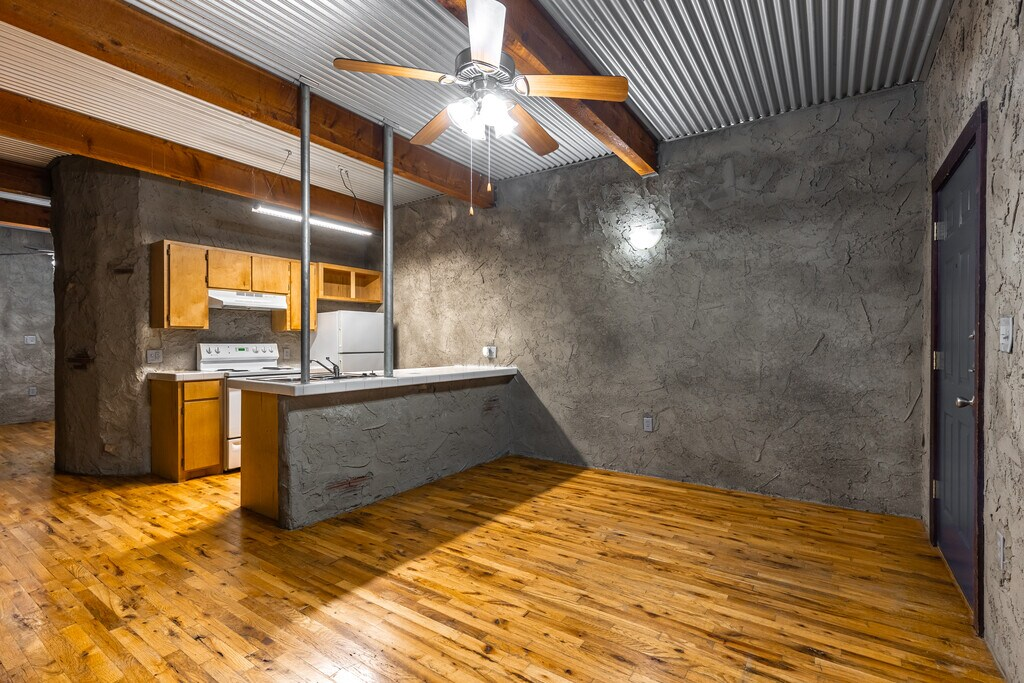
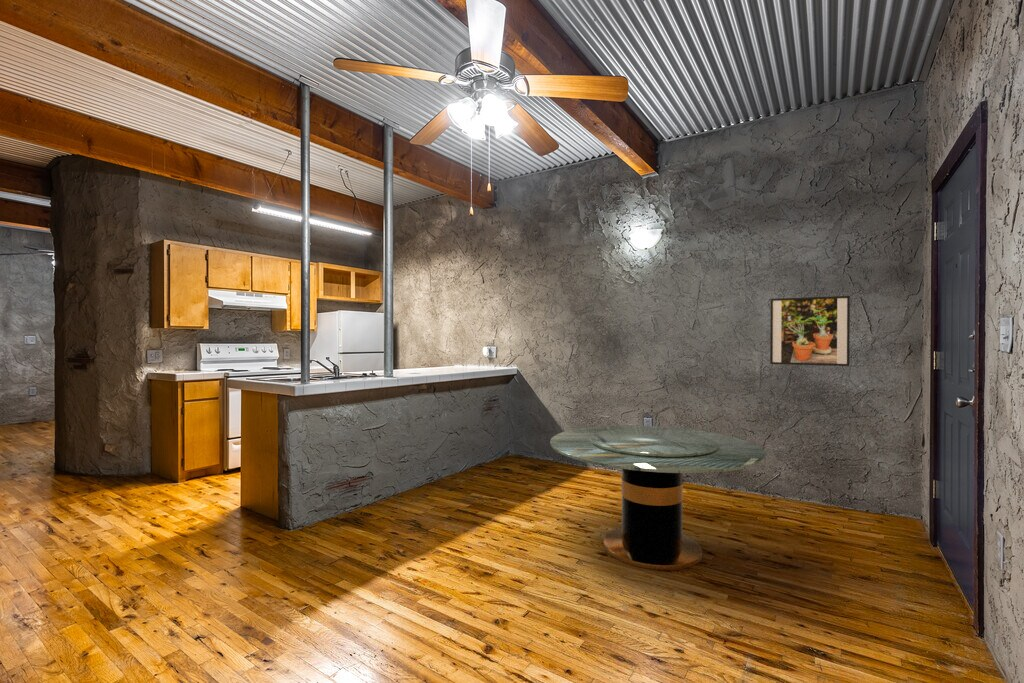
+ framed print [769,295,851,367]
+ dining table [549,424,767,571]
